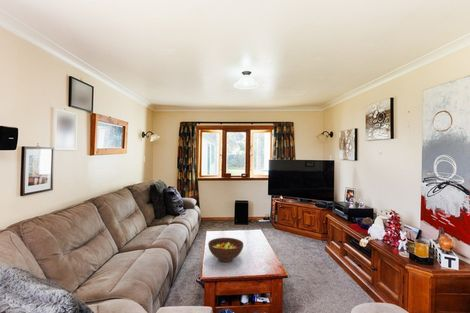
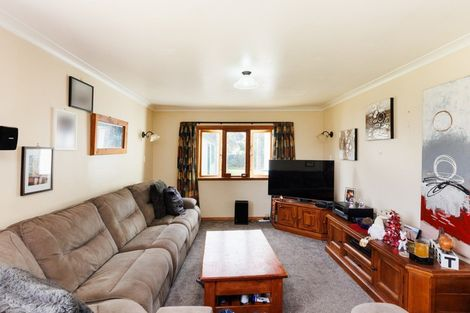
- fruit bowl [207,237,244,263]
